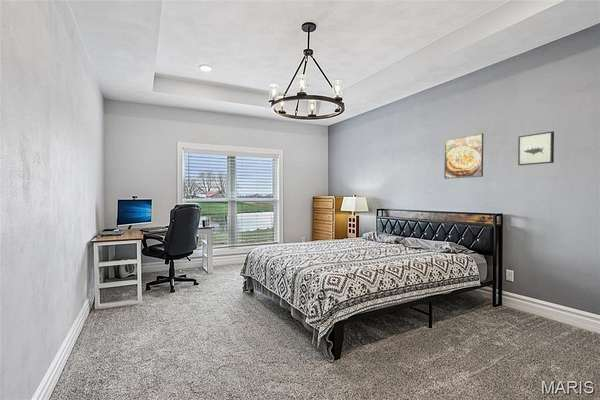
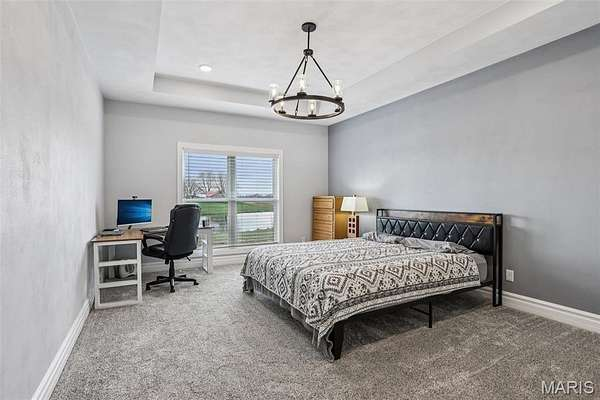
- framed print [443,132,484,180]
- wall art [517,130,555,166]
